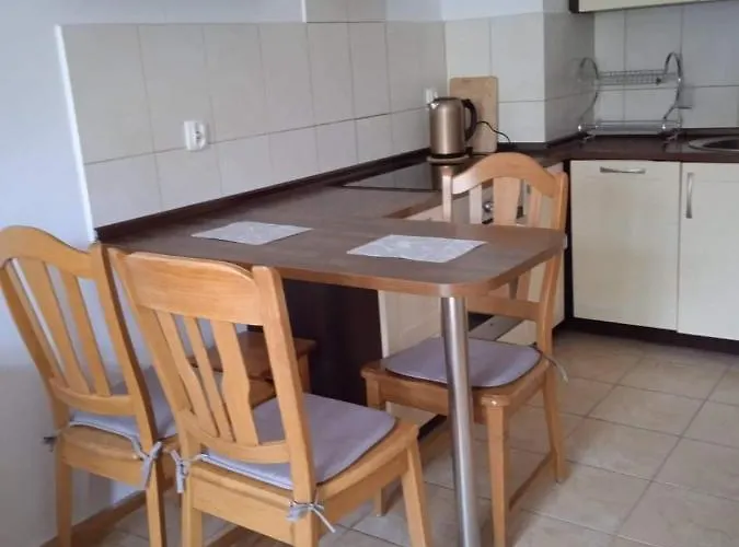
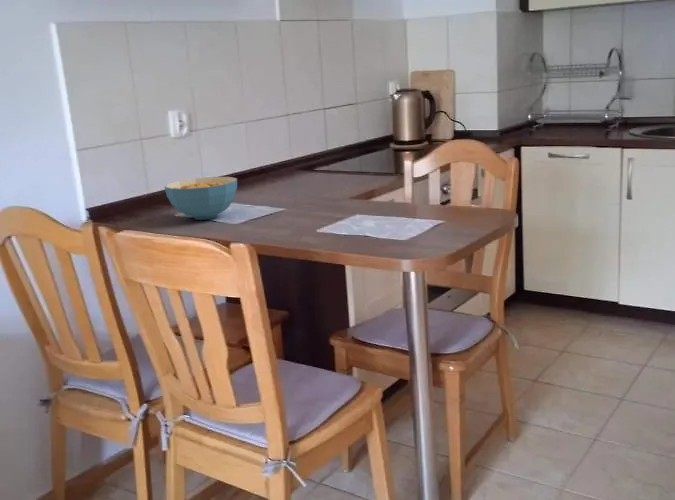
+ cereal bowl [164,176,238,221]
